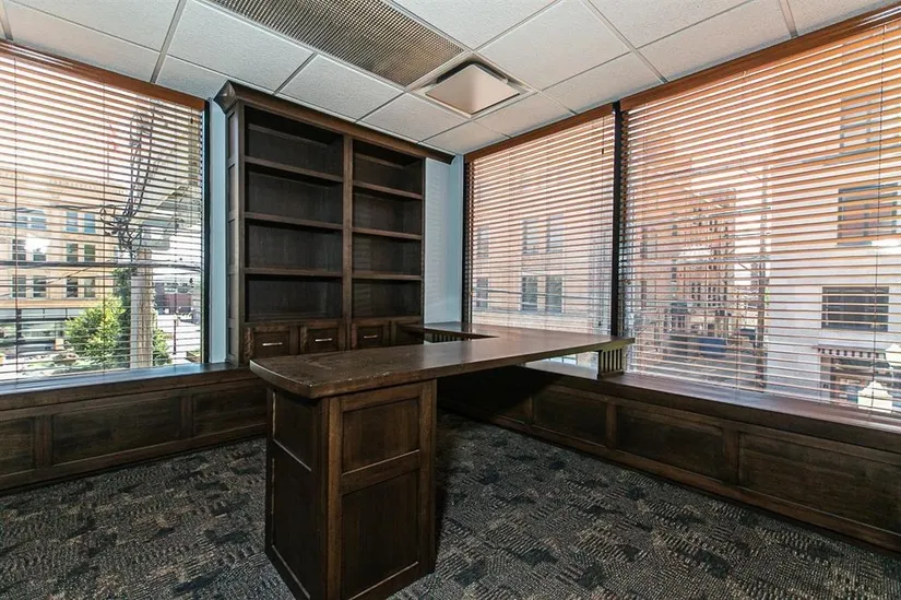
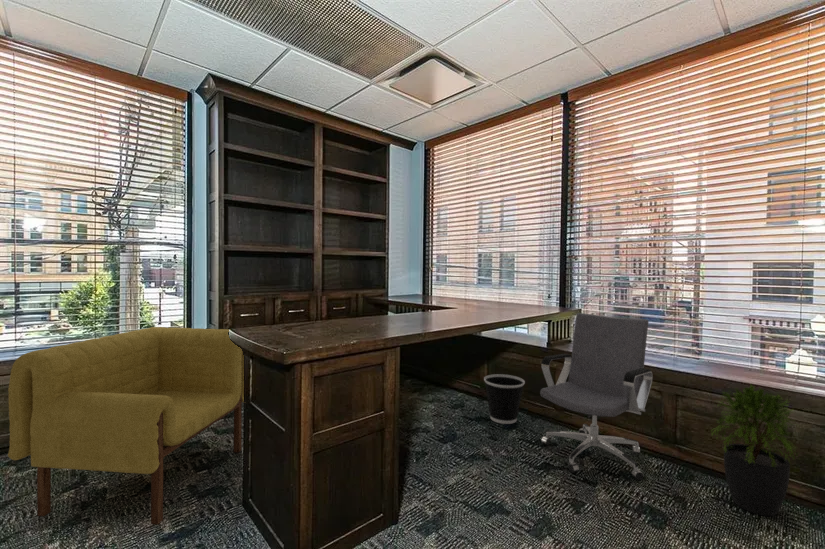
+ wastebasket [483,373,526,425]
+ office chair [539,312,654,481]
+ armchair [7,326,245,525]
+ potted plant [709,383,801,517]
